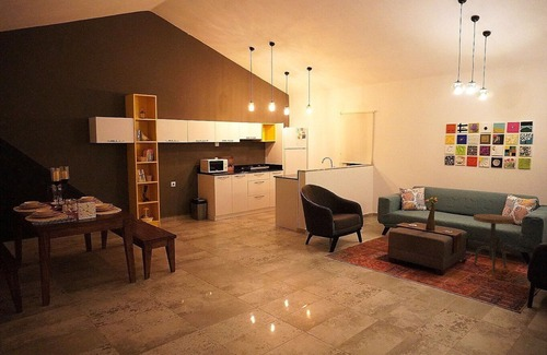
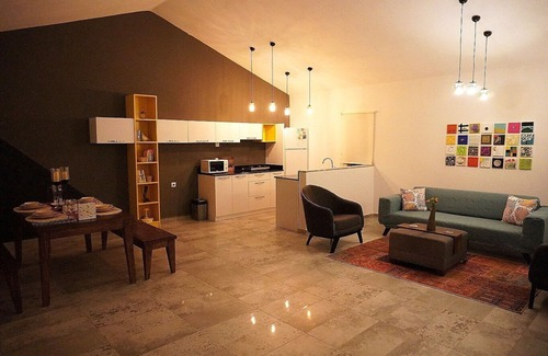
- side table [472,213,515,274]
